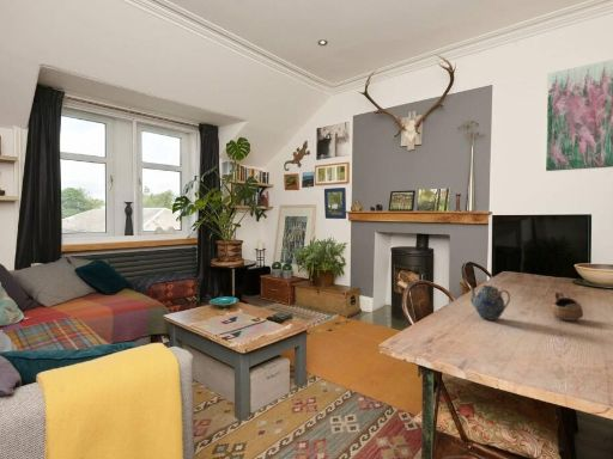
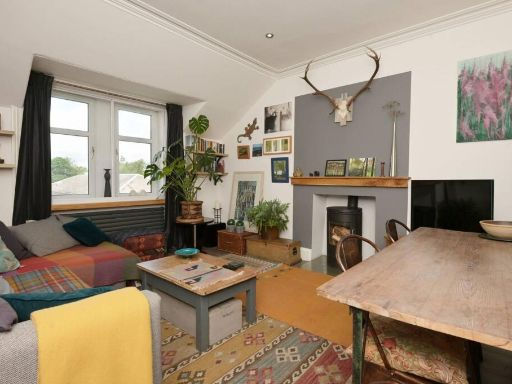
- teapot [468,284,511,322]
- cup [551,290,584,322]
